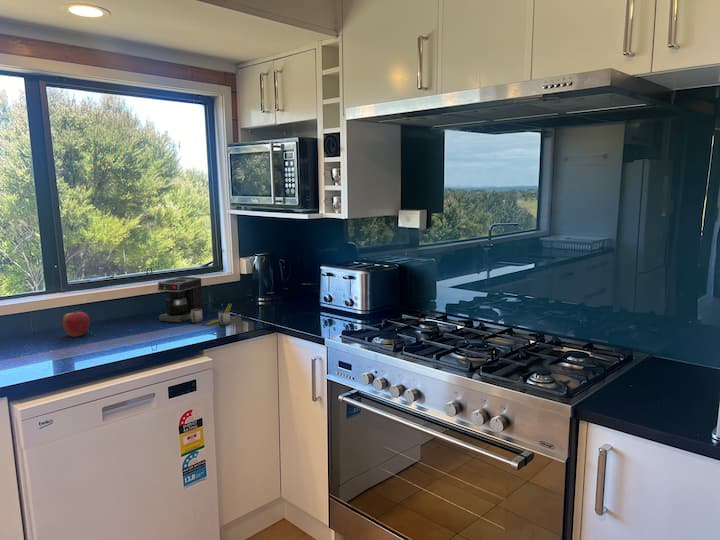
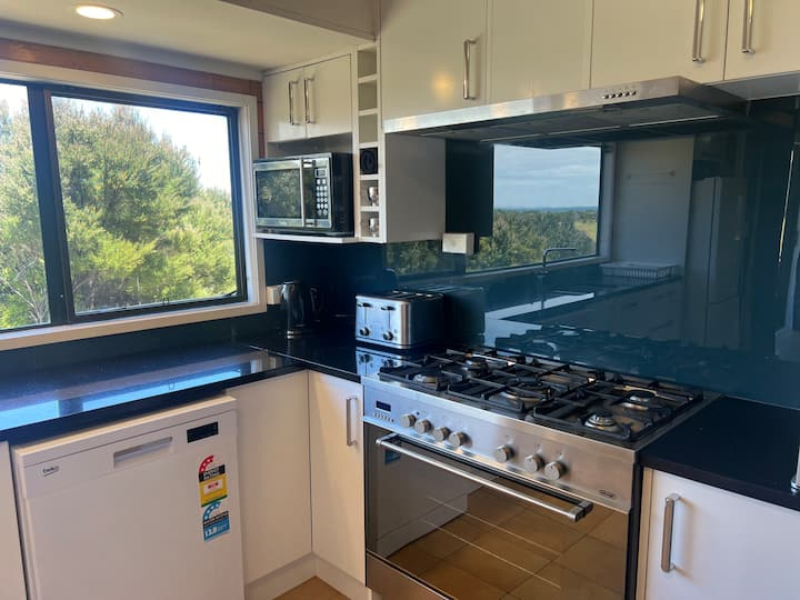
- apple [62,310,91,338]
- coffee maker [157,276,233,326]
